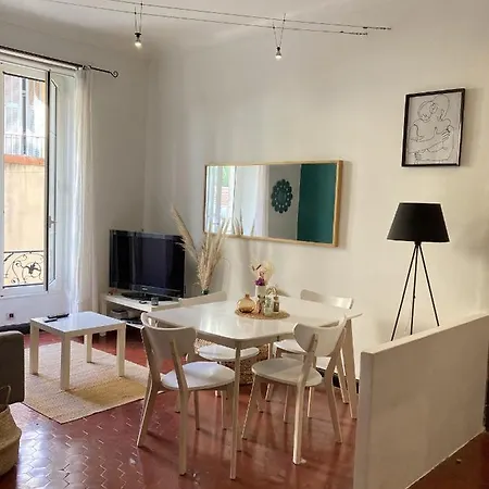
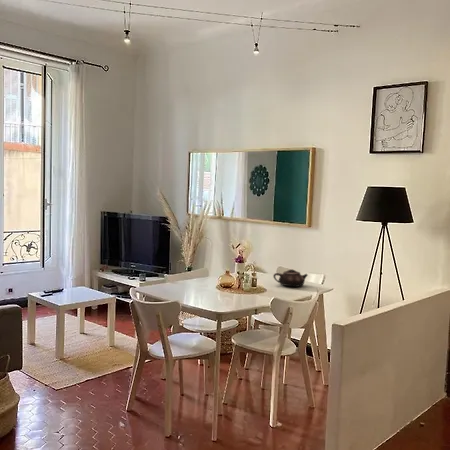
+ teapot [272,268,309,288]
